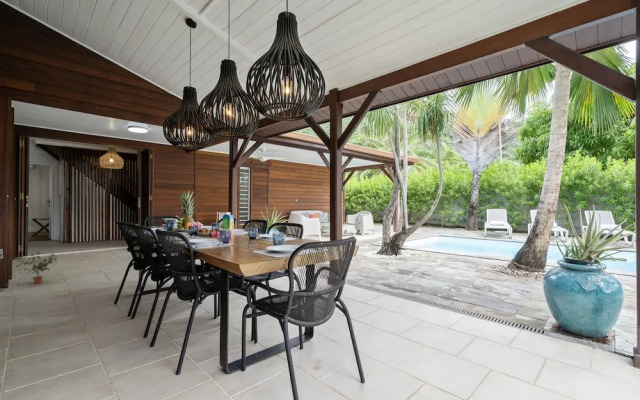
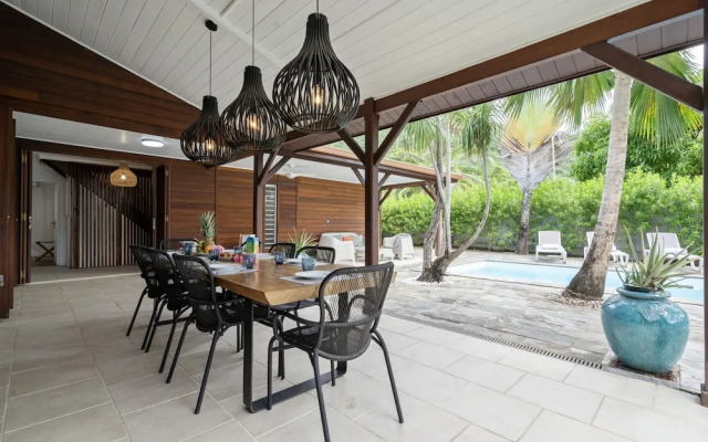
- potted plant [14,251,59,285]
